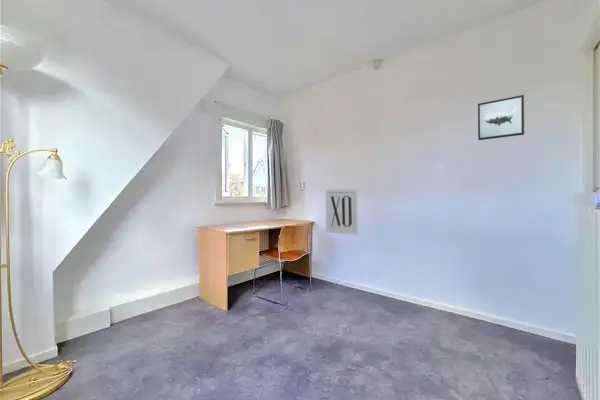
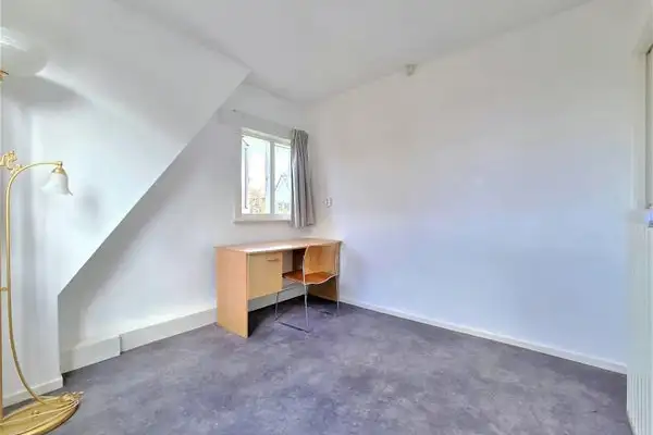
- wall art [477,94,525,141]
- wall art [325,188,359,236]
